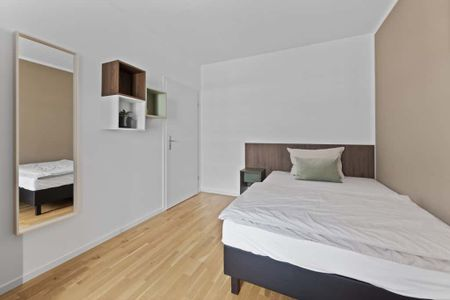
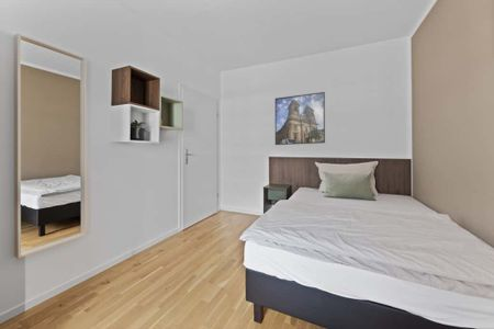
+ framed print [274,91,326,146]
